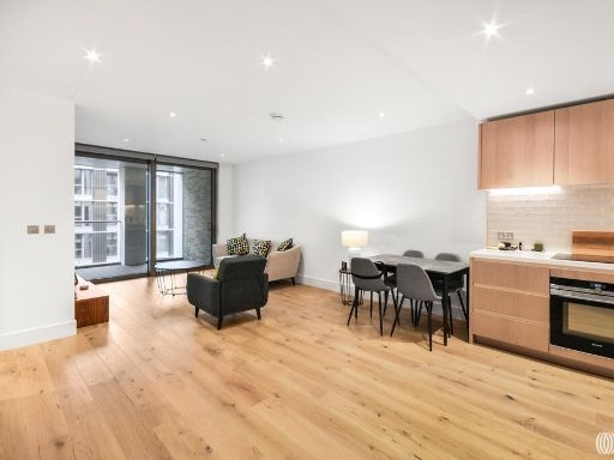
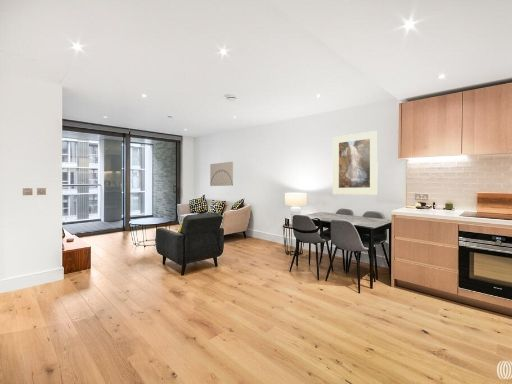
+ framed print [332,130,379,195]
+ wall art [209,161,234,187]
